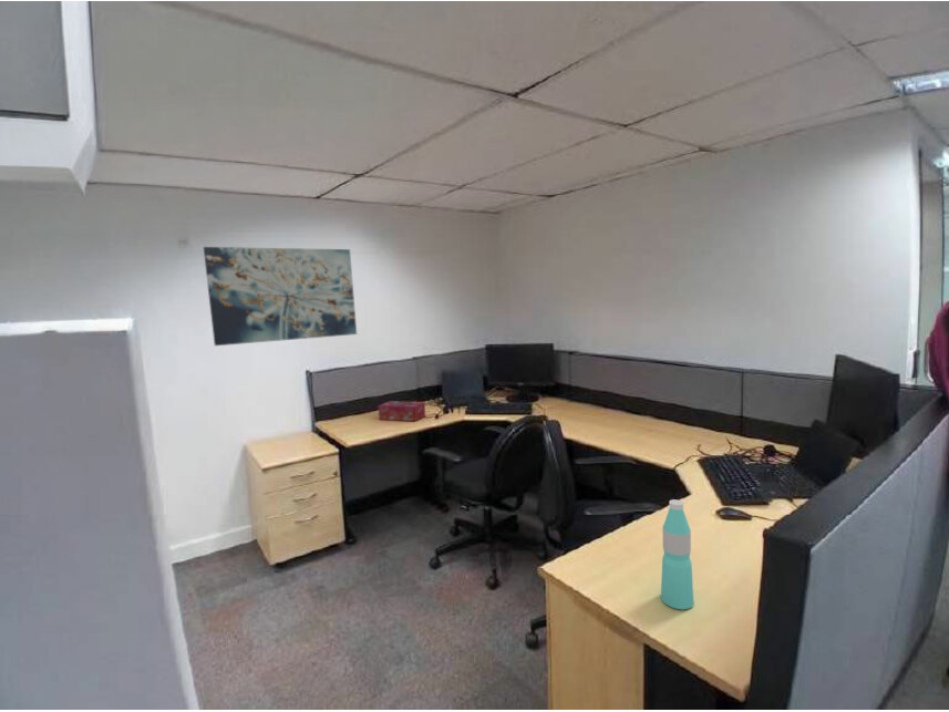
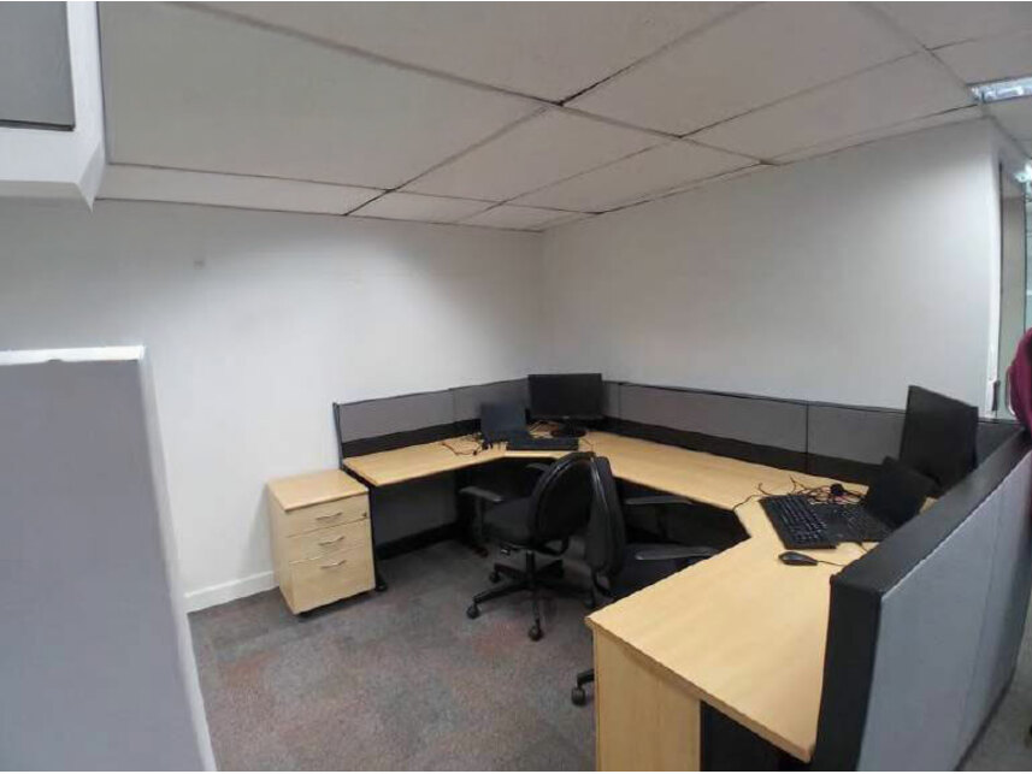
- water bottle [660,498,694,610]
- wall art [203,246,358,347]
- tissue box [376,400,426,422]
